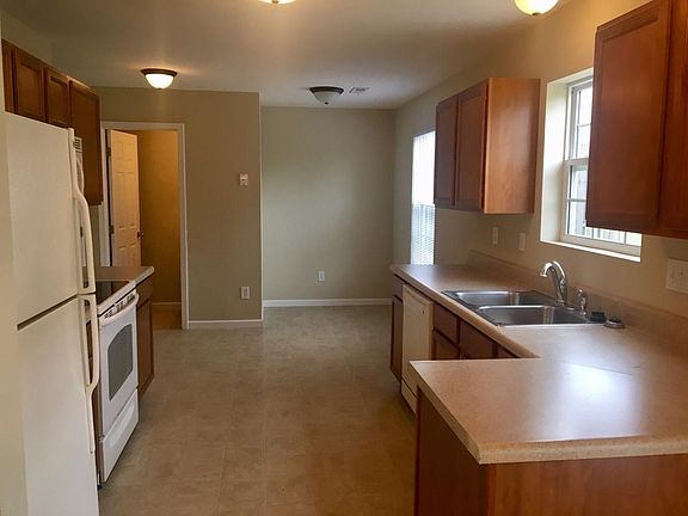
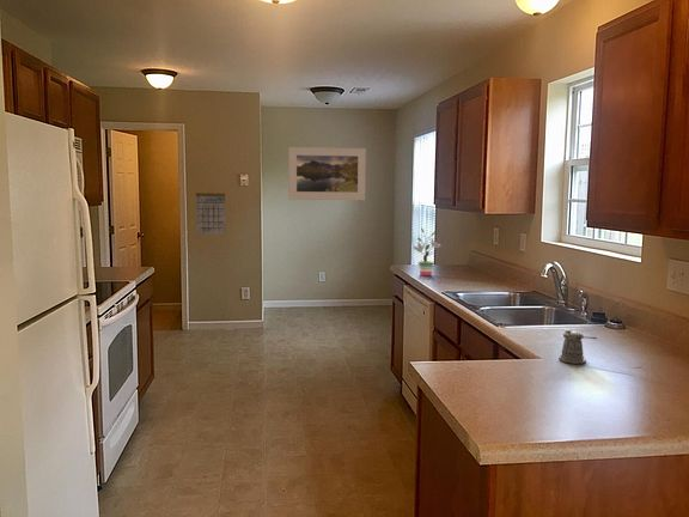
+ pepper shaker [557,328,598,365]
+ potted plant [413,227,441,276]
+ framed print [287,146,367,201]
+ calendar [195,190,226,235]
